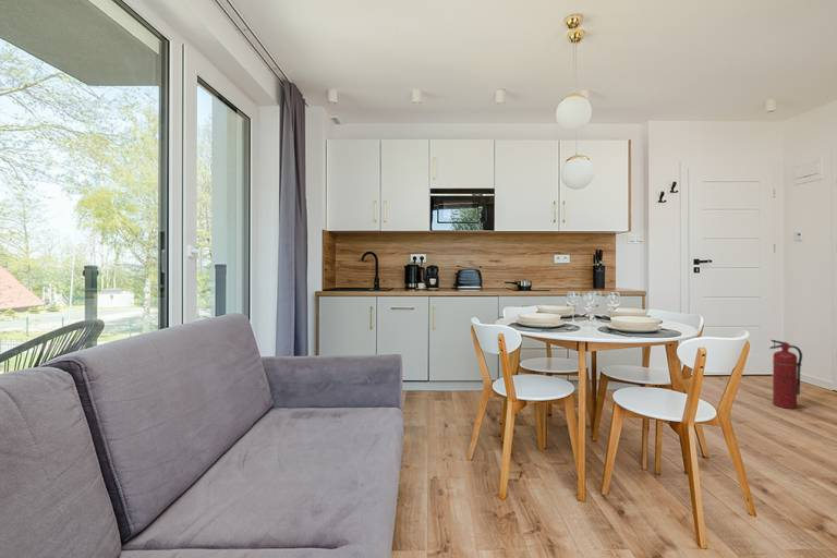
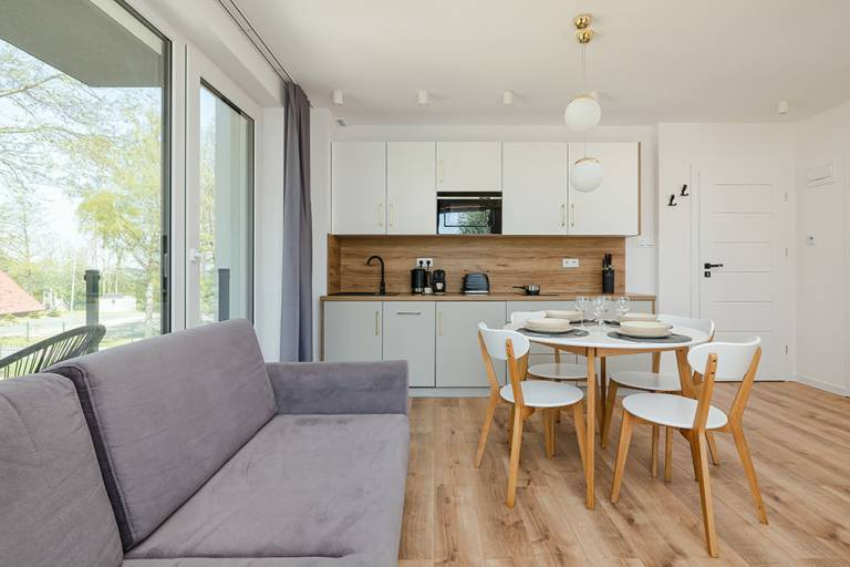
- fire extinguisher [768,339,803,410]
